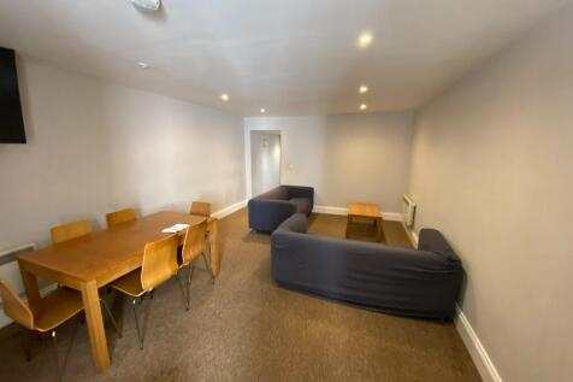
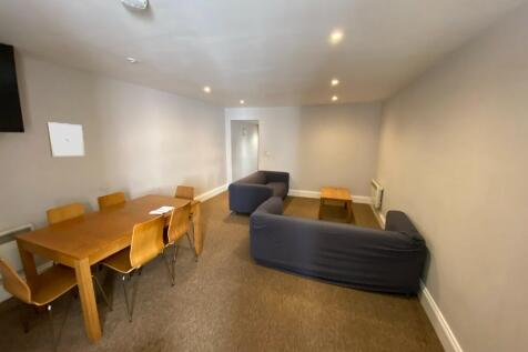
+ wall art [45,121,85,158]
